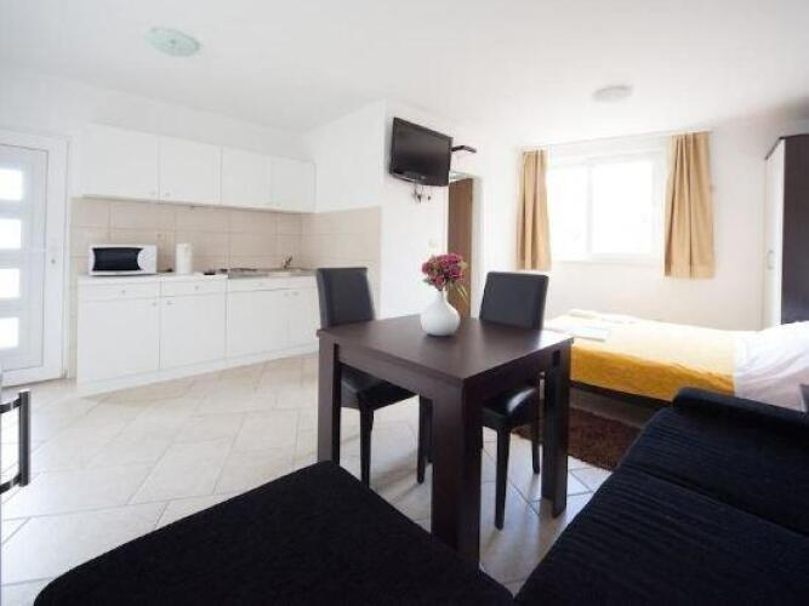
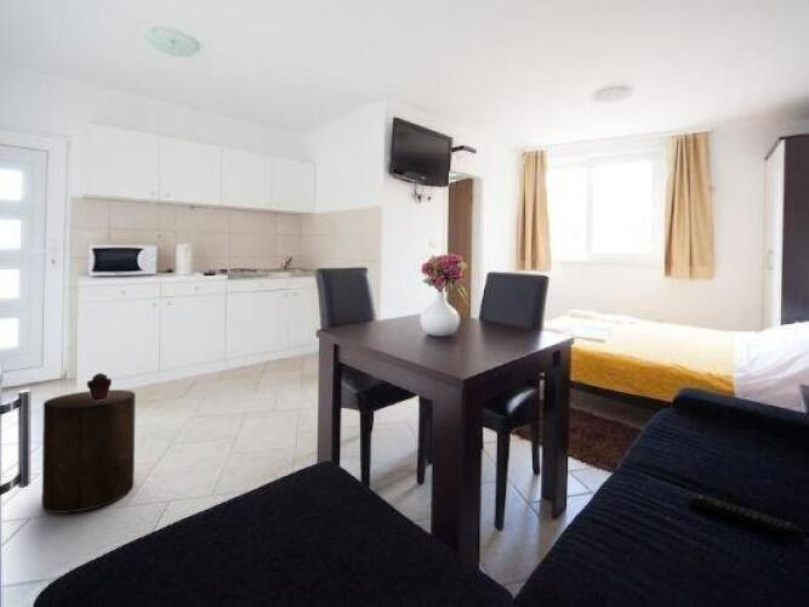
+ remote control [686,493,805,544]
+ potted succulent [86,371,113,401]
+ stool [41,388,137,515]
